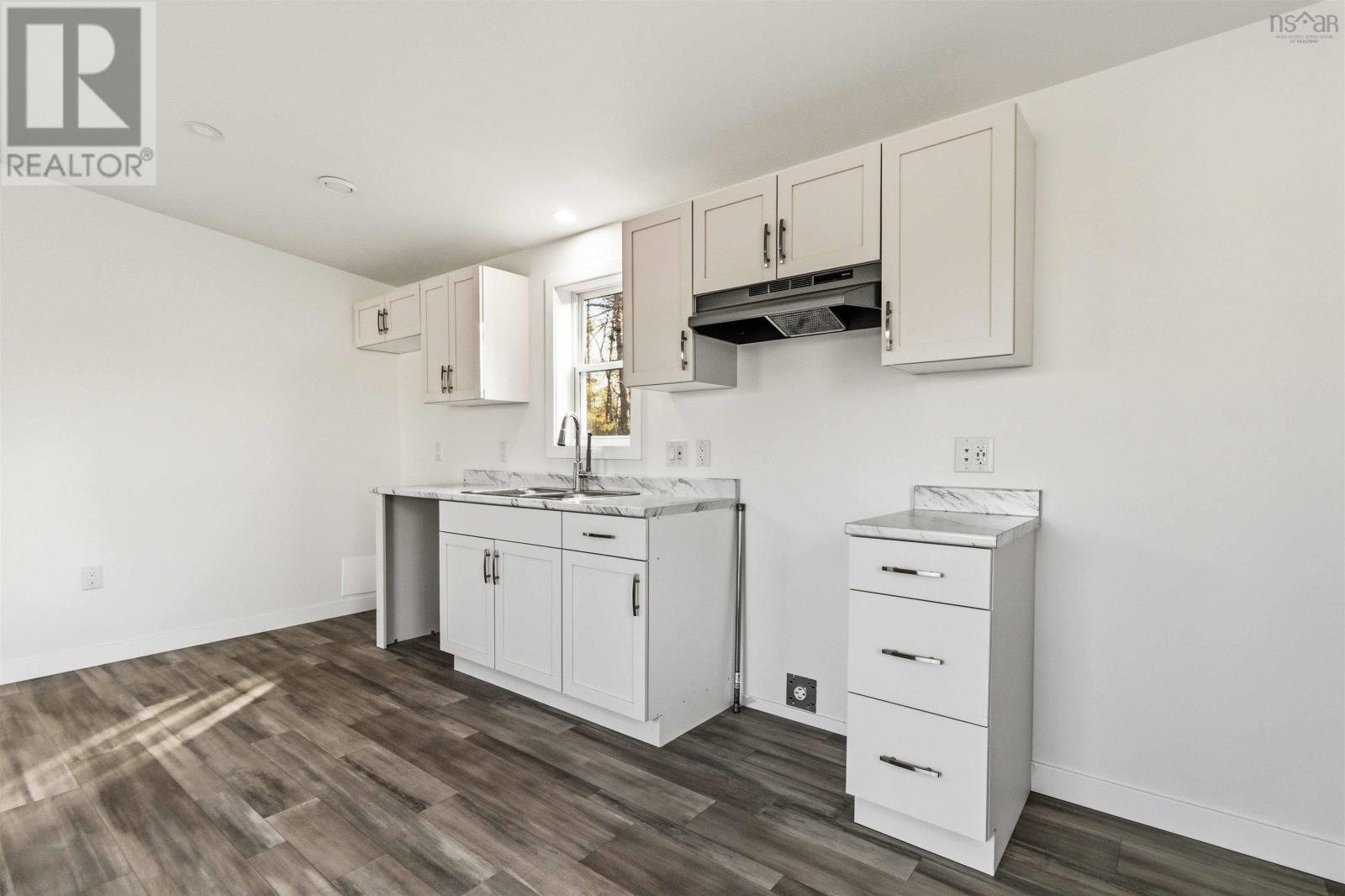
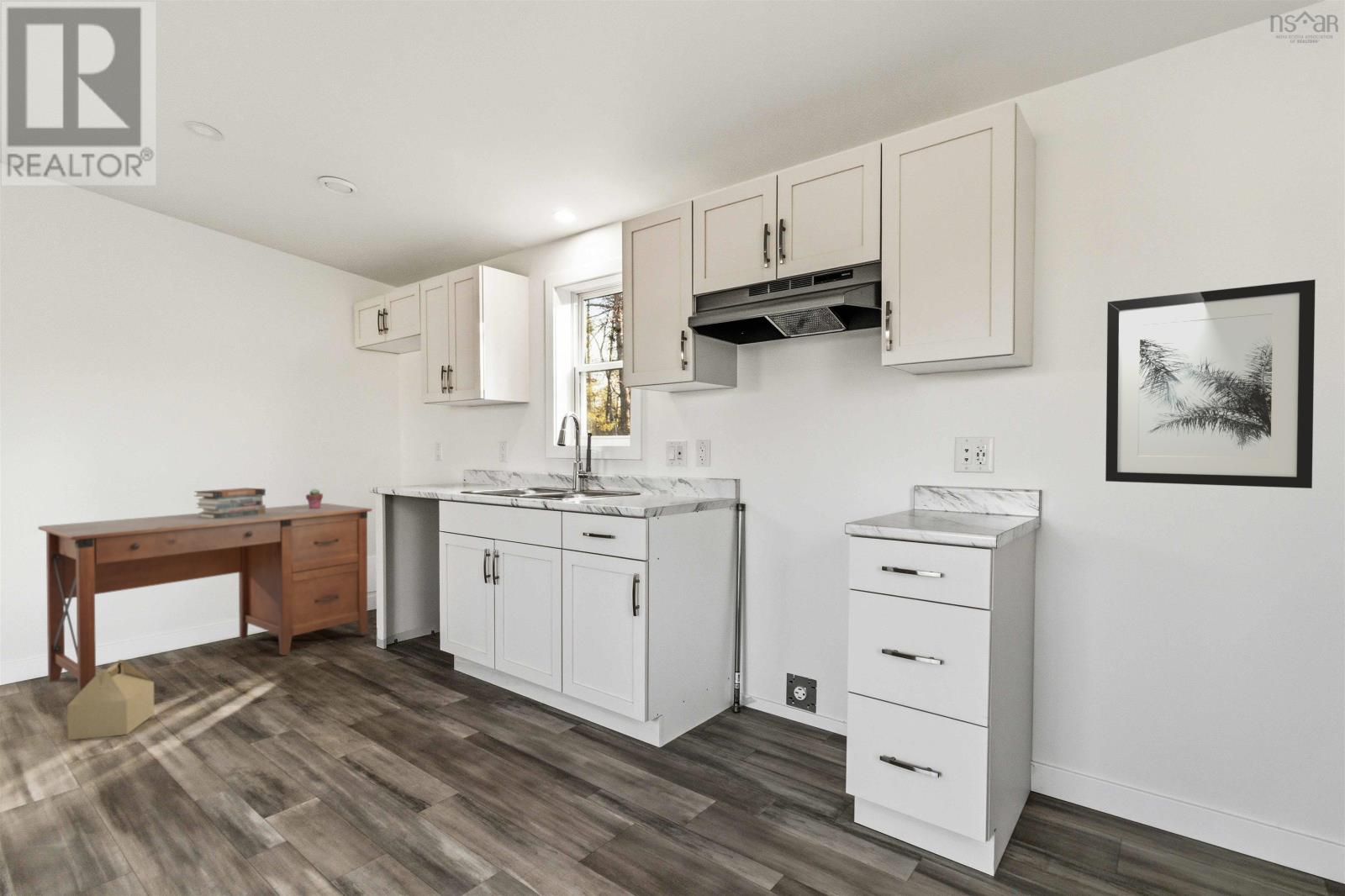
+ wall art [1105,278,1316,489]
+ cardboard box [66,659,155,741]
+ potted succulent [305,488,324,509]
+ desk [37,503,373,694]
+ book stack [193,487,266,519]
